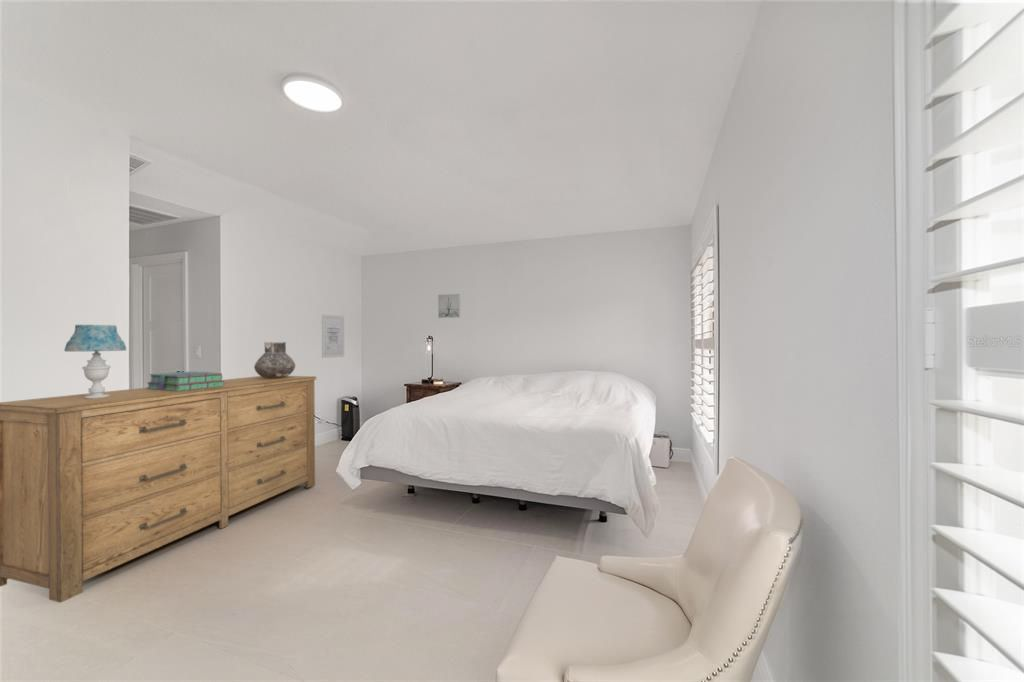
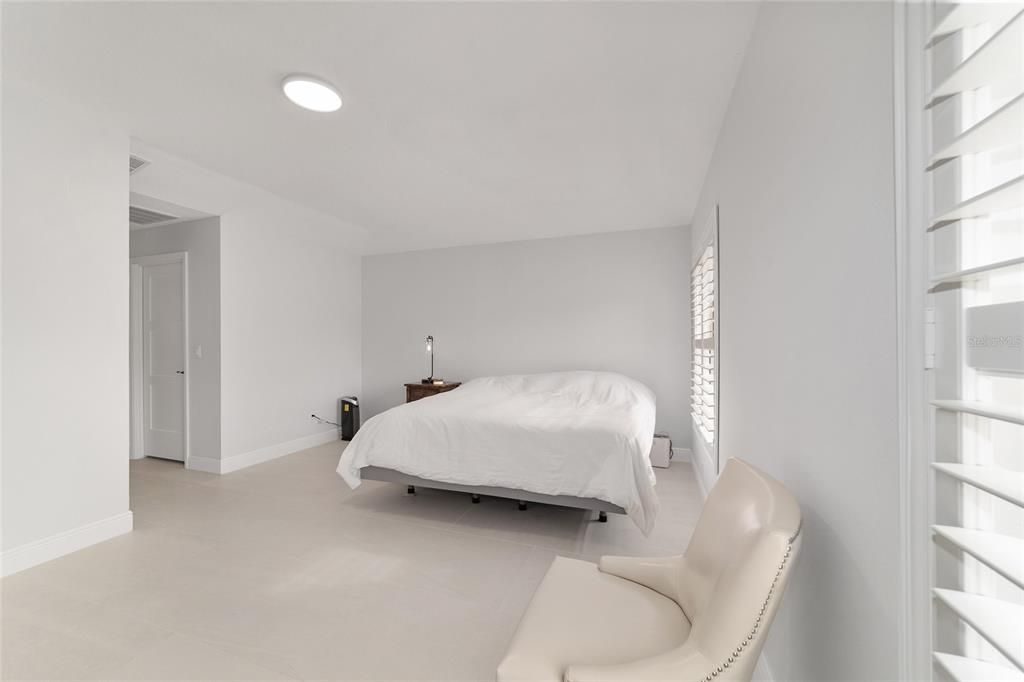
- dresser [0,375,317,604]
- table lamp [63,324,127,399]
- wall art [437,293,461,319]
- wall art [321,314,345,359]
- stack of books [145,370,225,391]
- vase [253,341,296,378]
